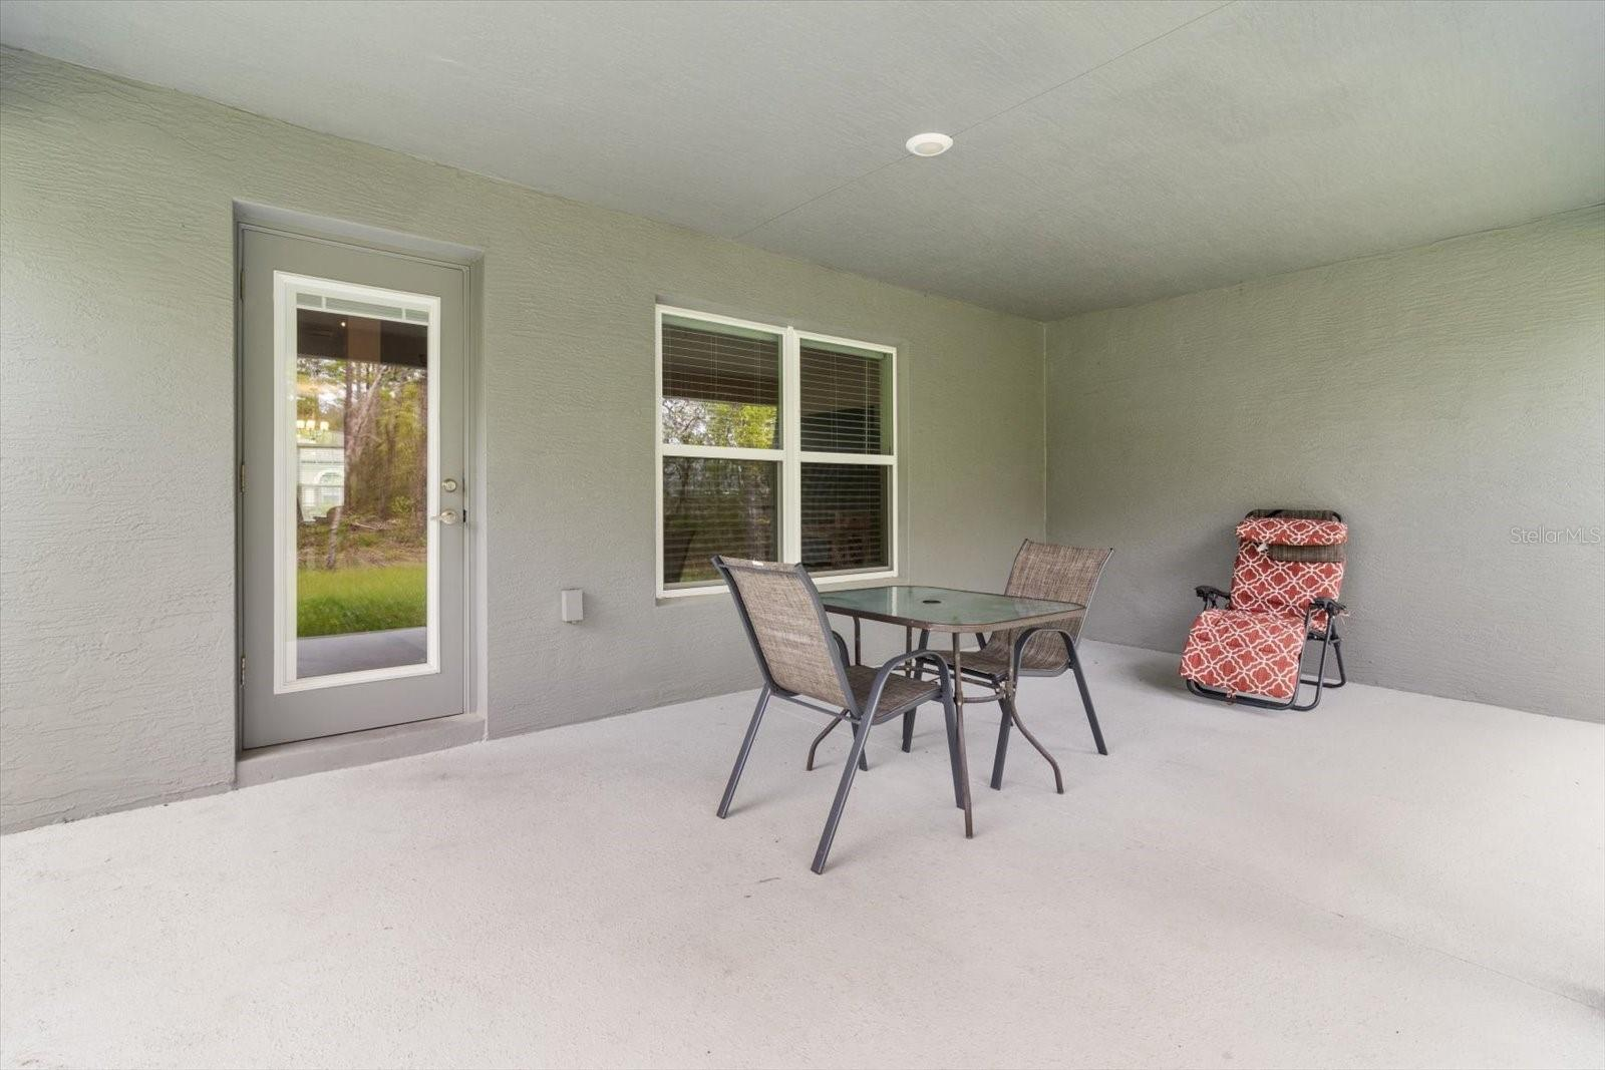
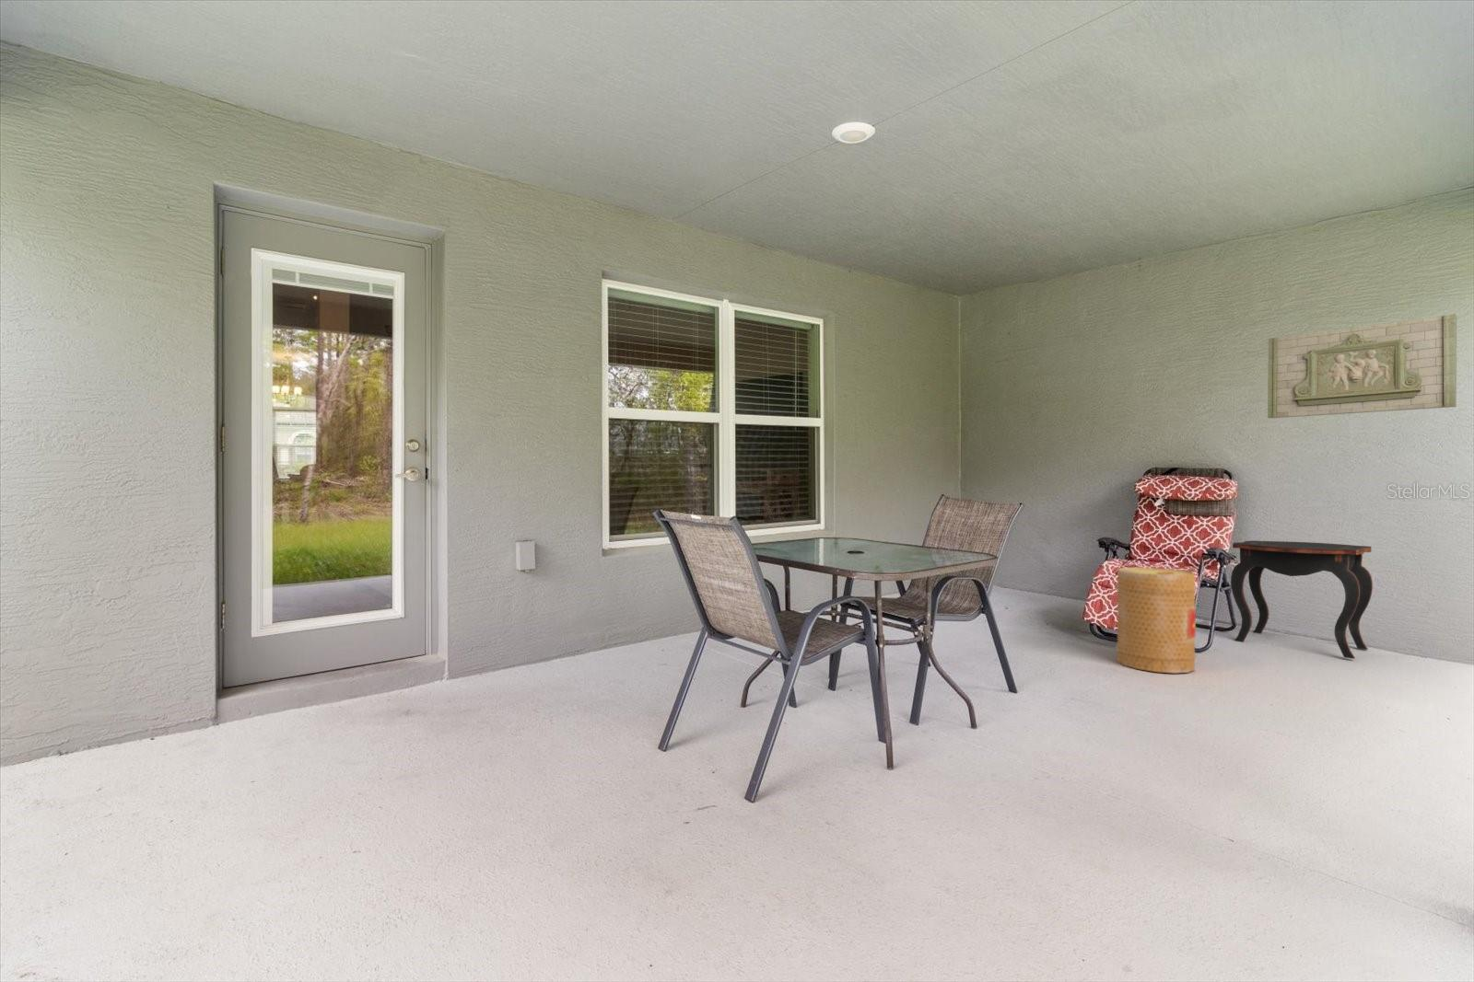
+ decorative wall panel [1267,313,1458,419]
+ side table [1229,539,1373,660]
+ basket [1115,567,1198,674]
